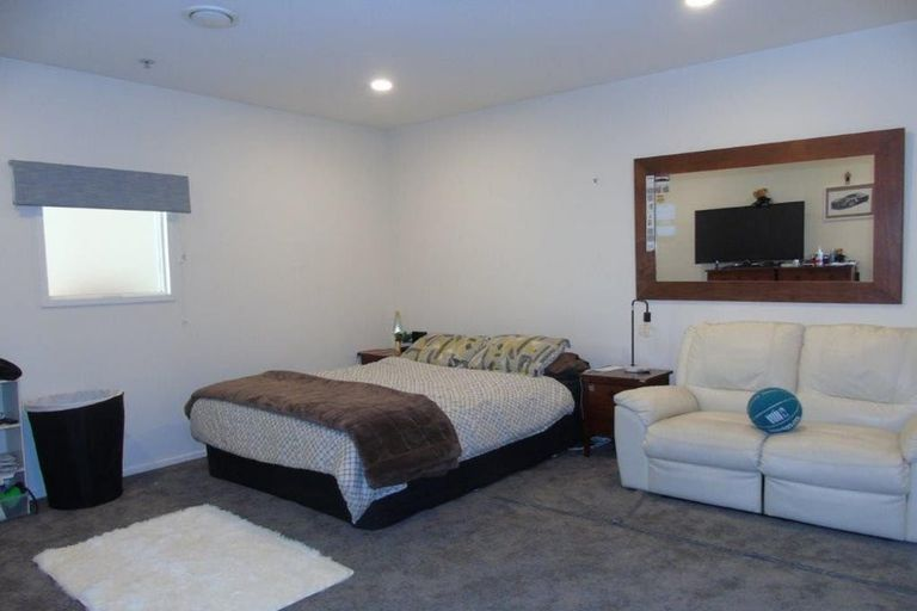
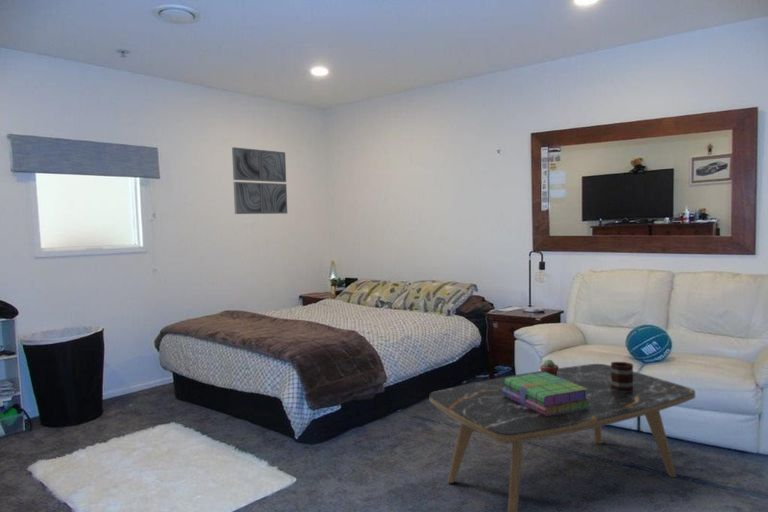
+ potted succulent [539,359,560,377]
+ coffee table [429,363,696,512]
+ mug [610,361,634,391]
+ stack of books [502,372,591,416]
+ wall art [231,146,288,215]
